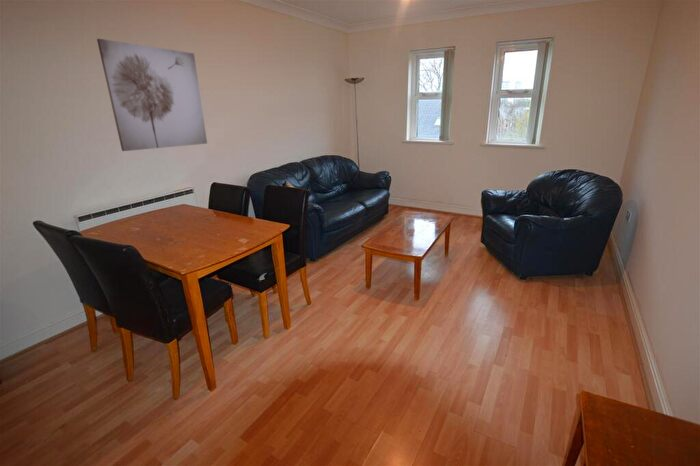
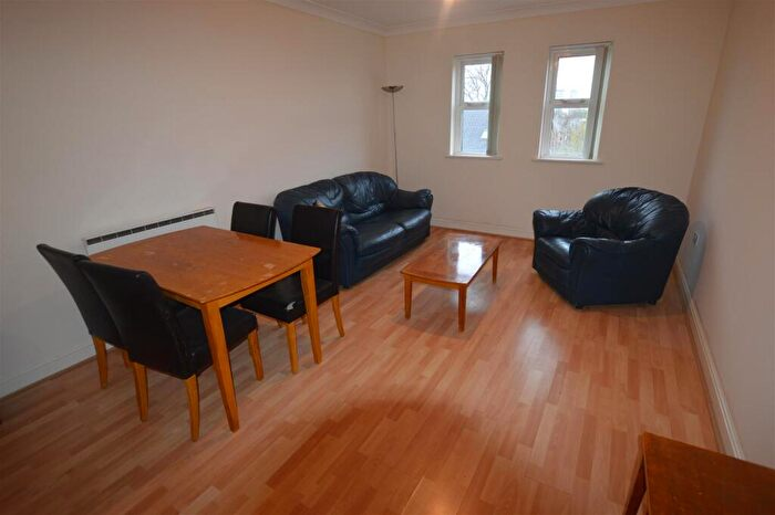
- wall art [96,38,208,152]
